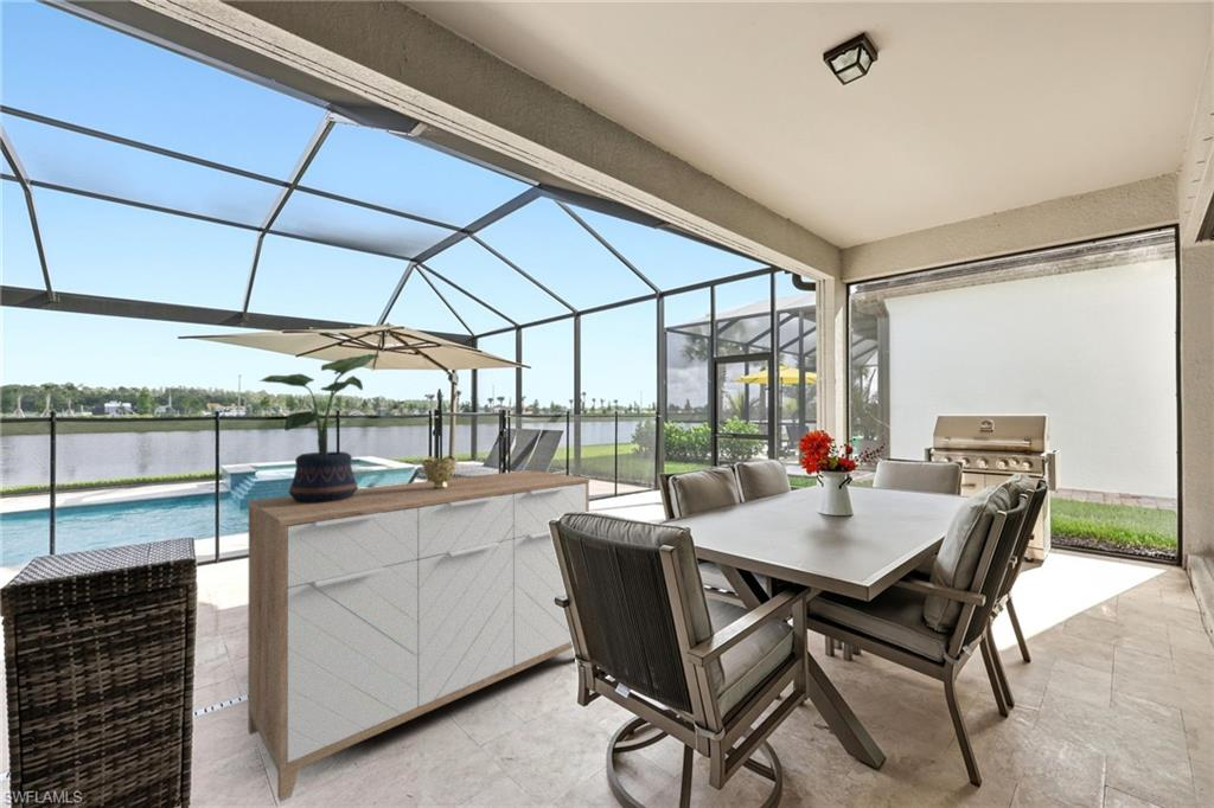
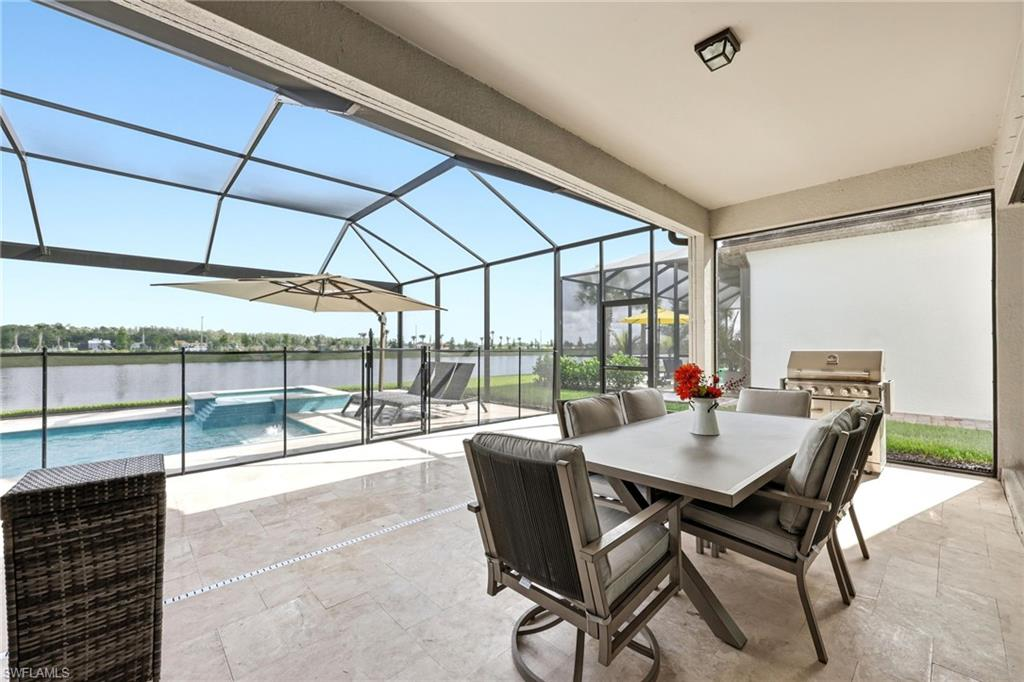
- potted plant [257,353,381,504]
- decorative bowl [420,455,459,489]
- sideboard [247,469,590,803]
